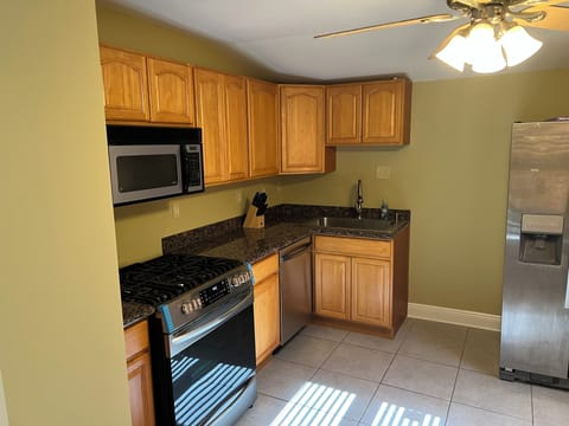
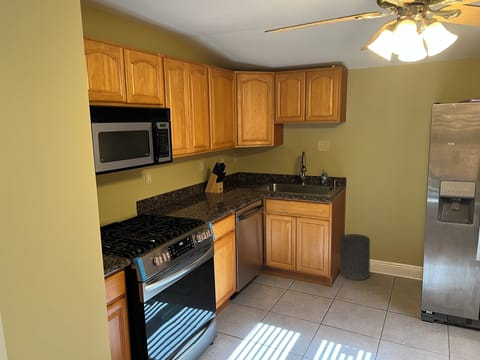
+ trash can [339,233,371,281]
